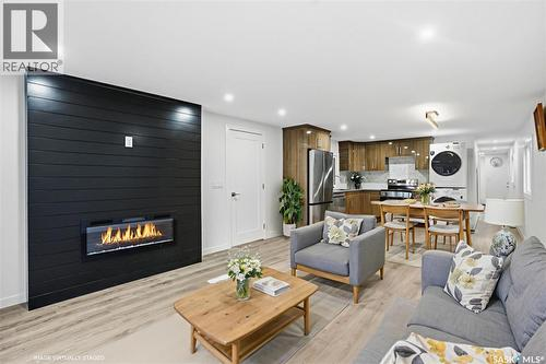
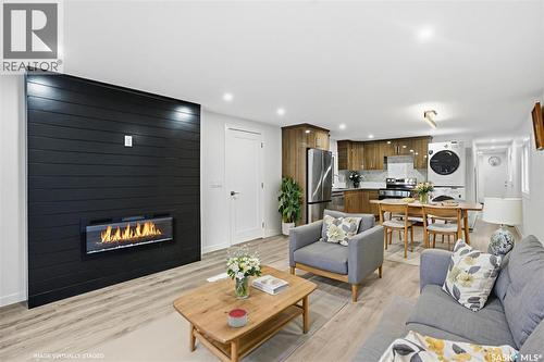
+ candle [227,308,248,328]
